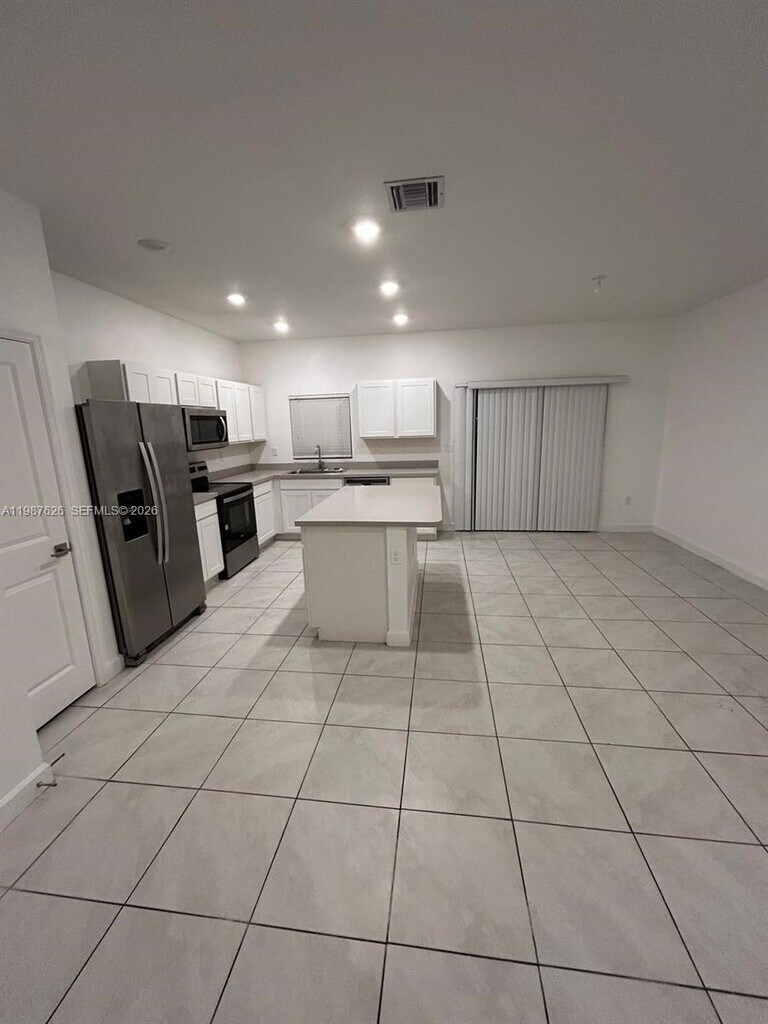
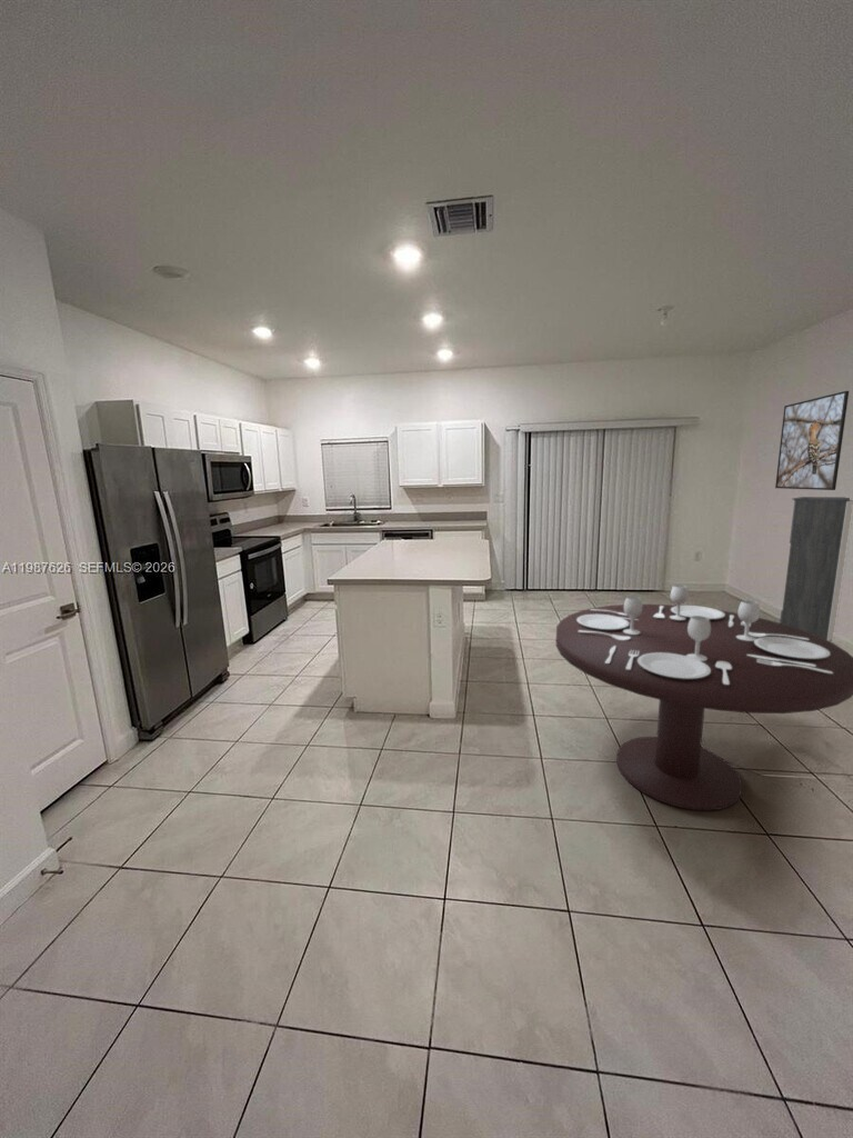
+ storage cabinet [779,496,853,642]
+ dining table [555,583,853,812]
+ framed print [774,390,850,491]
